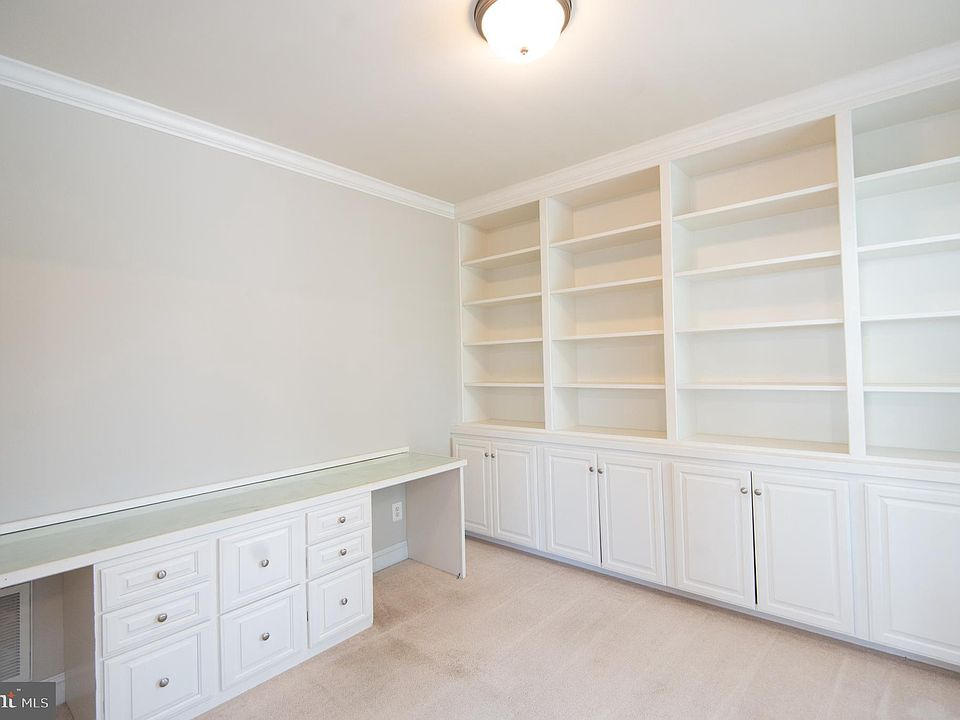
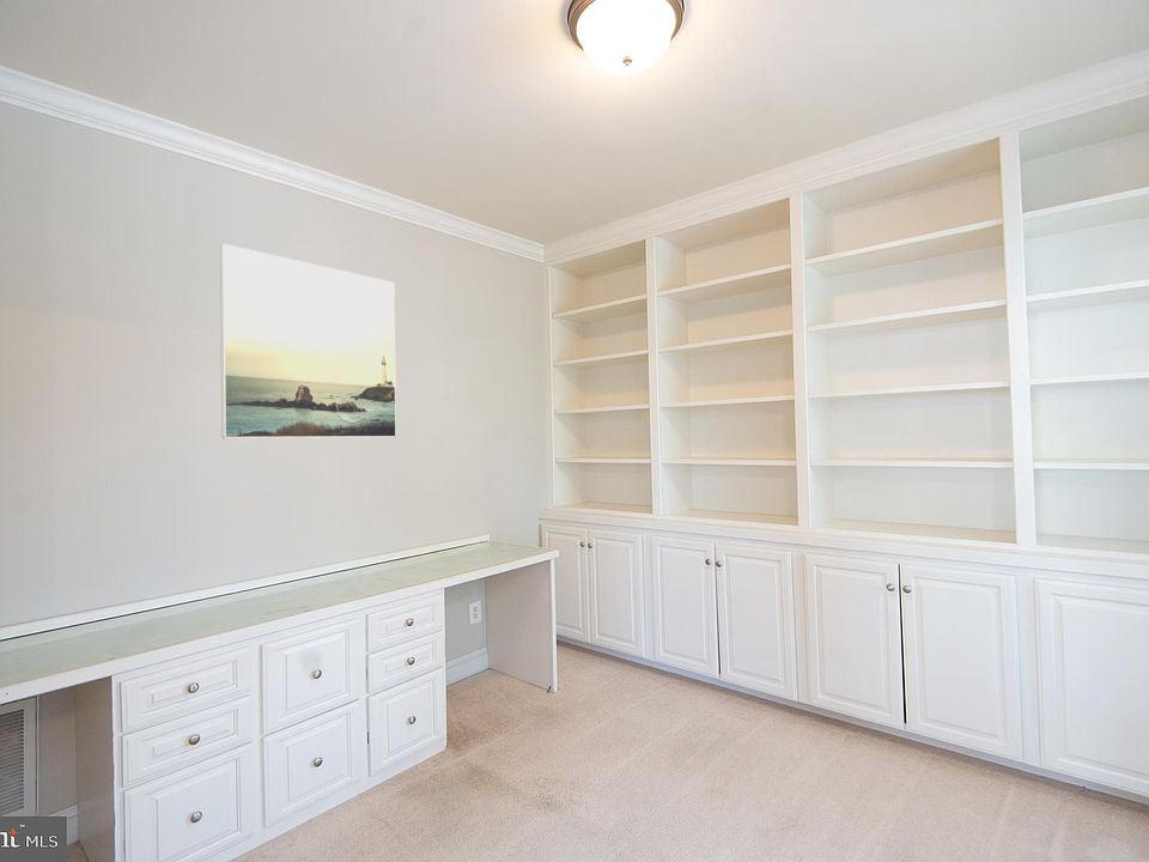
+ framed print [219,243,397,439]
